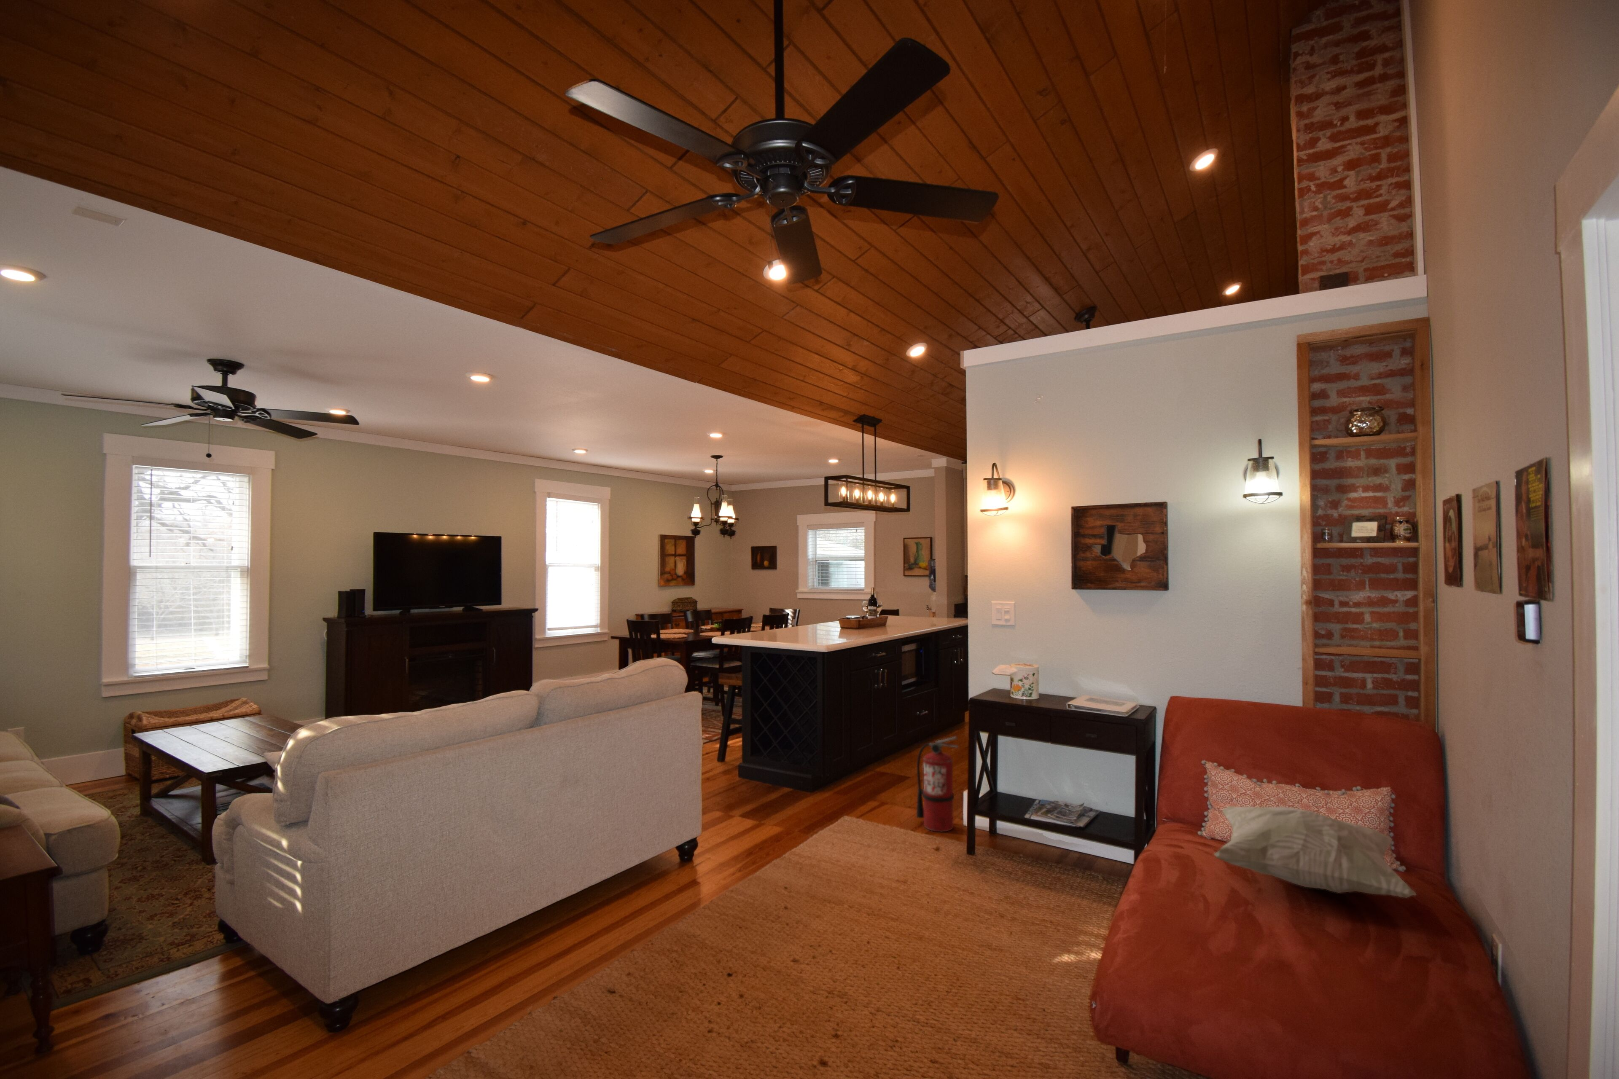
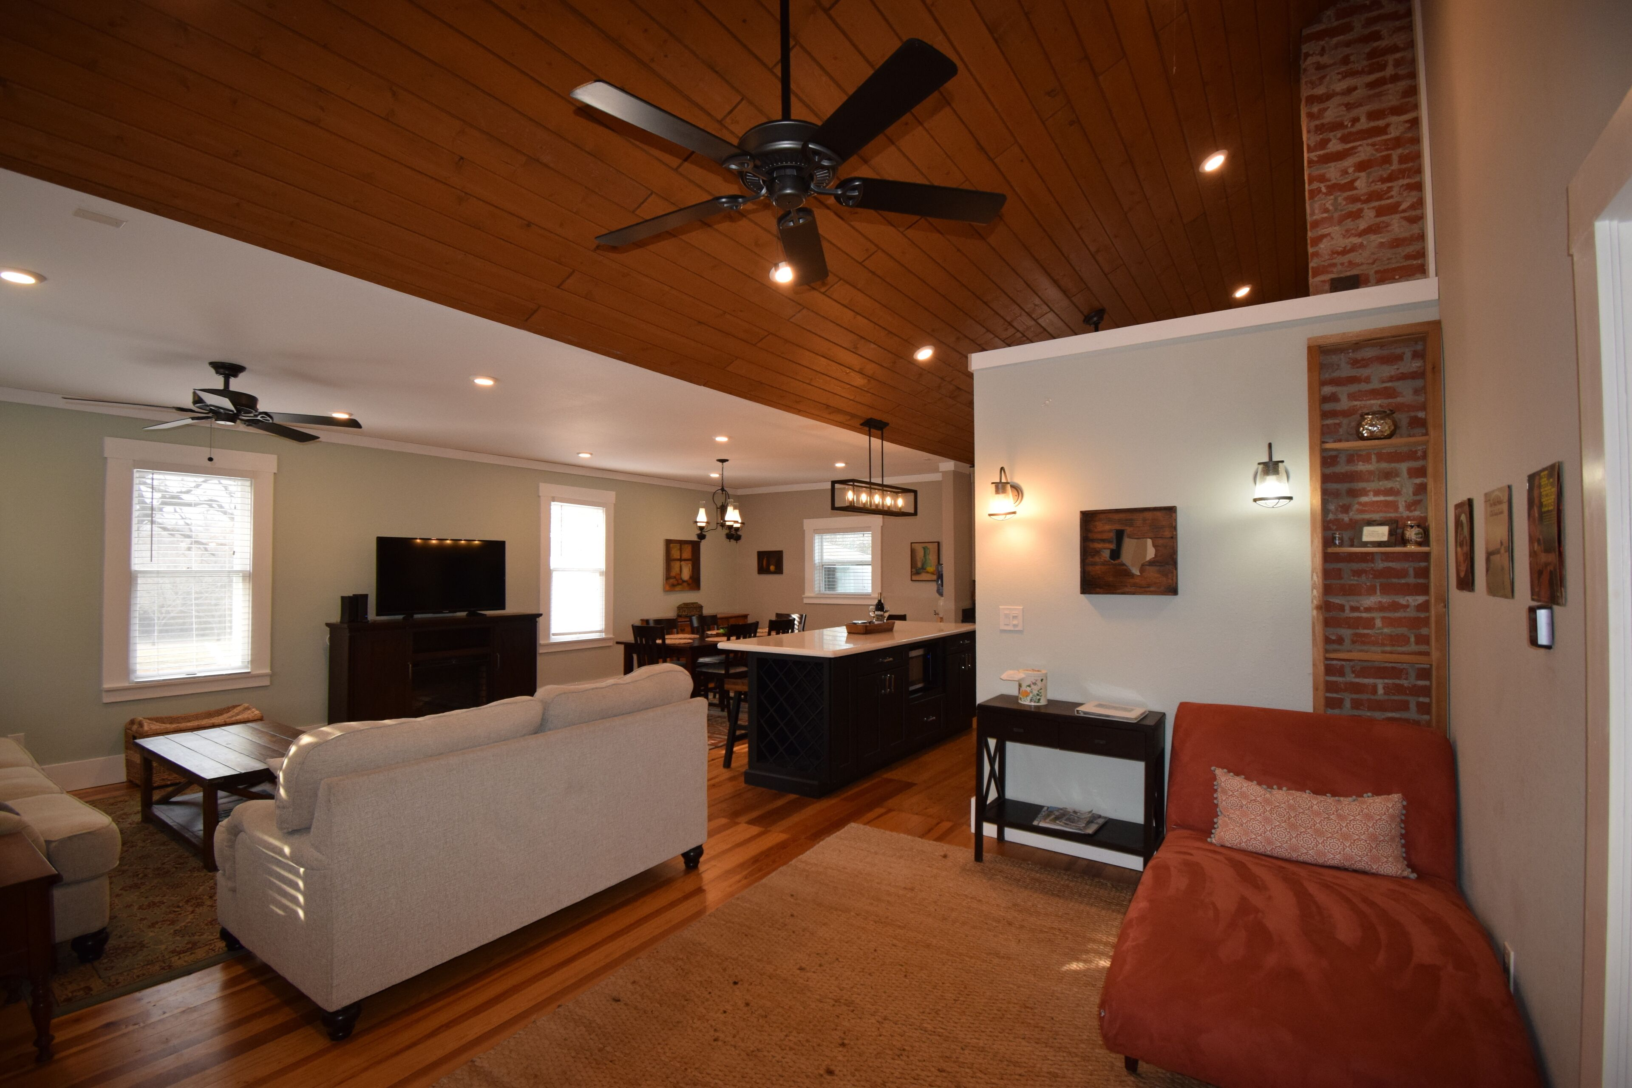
- fire extinguisher [917,736,959,832]
- decorative pillow [1213,806,1417,898]
